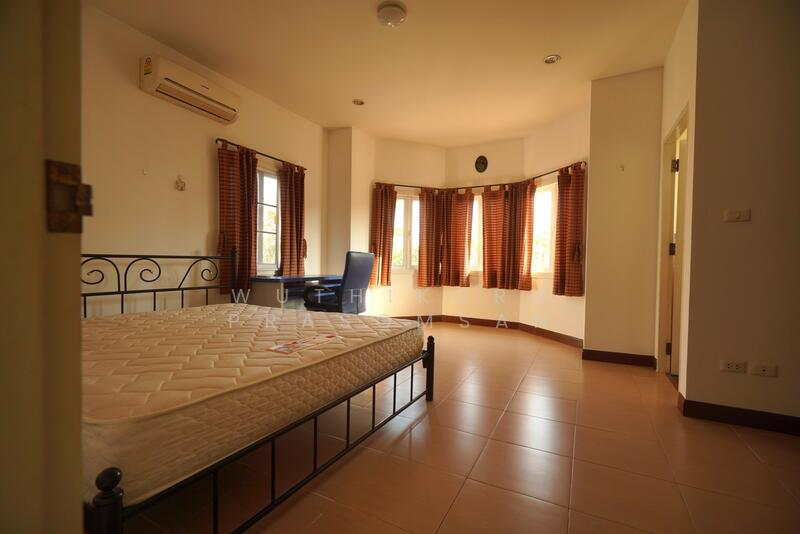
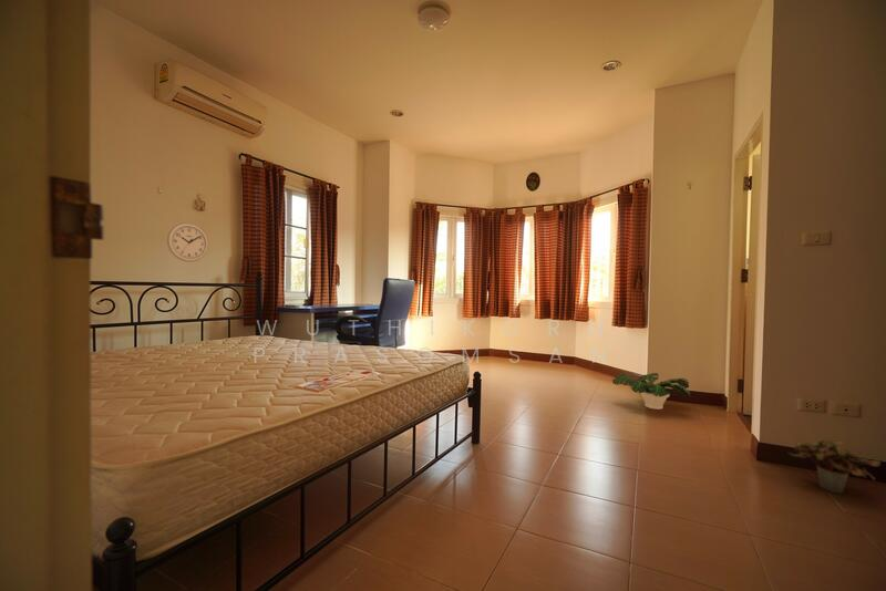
+ wall clock [166,221,209,263]
+ potted plant [611,372,691,411]
+ potted plant [787,438,882,495]
